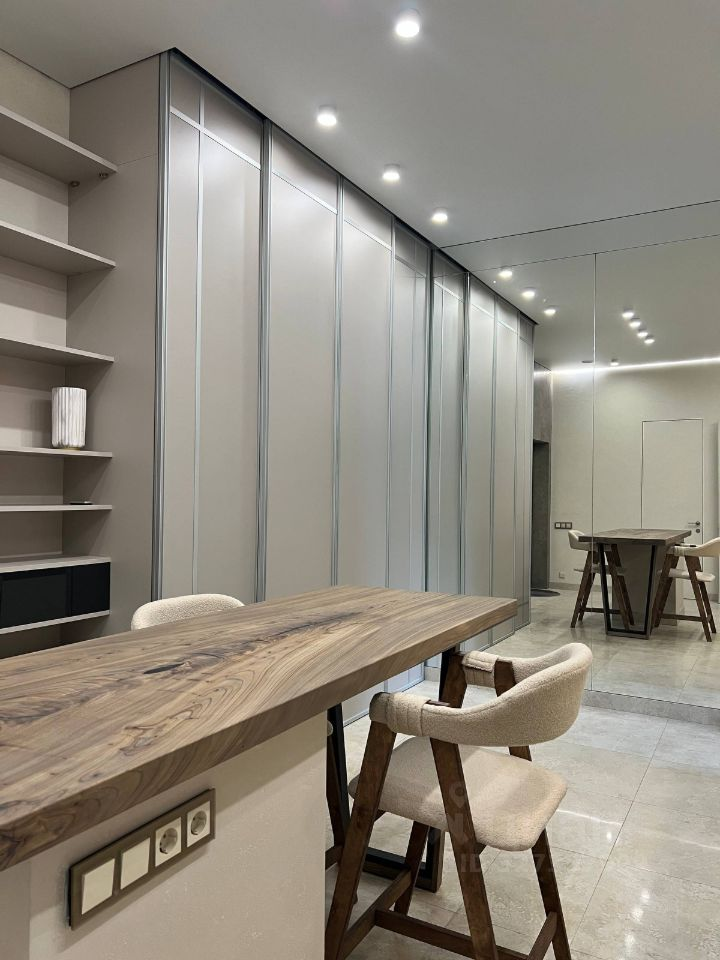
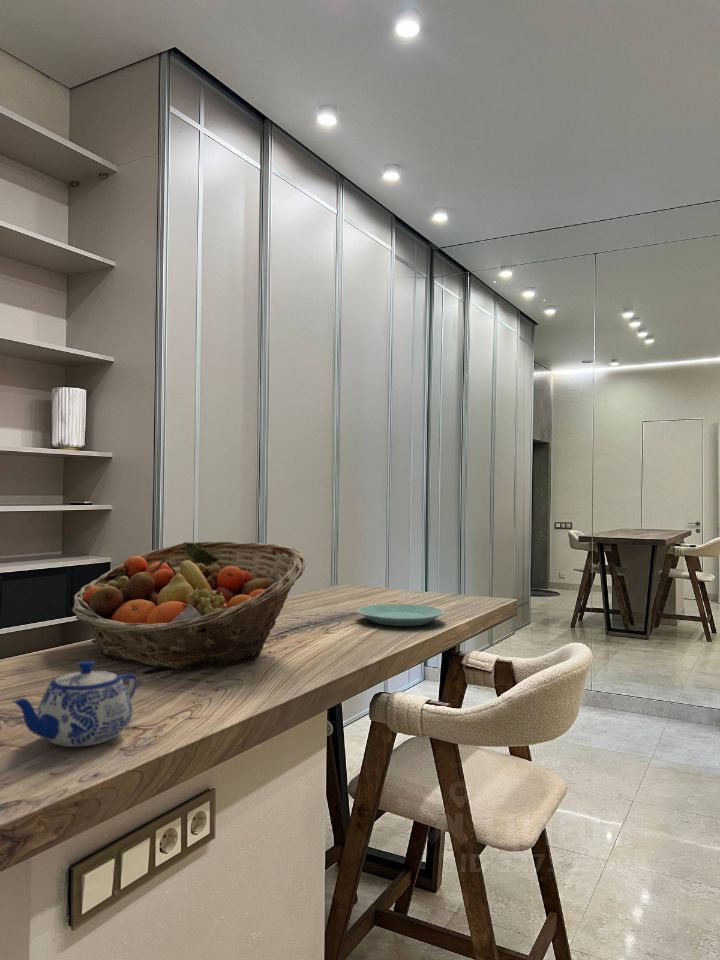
+ fruit basket [71,540,306,670]
+ plate [356,603,445,627]
+ teapot [10,660,139,748]
